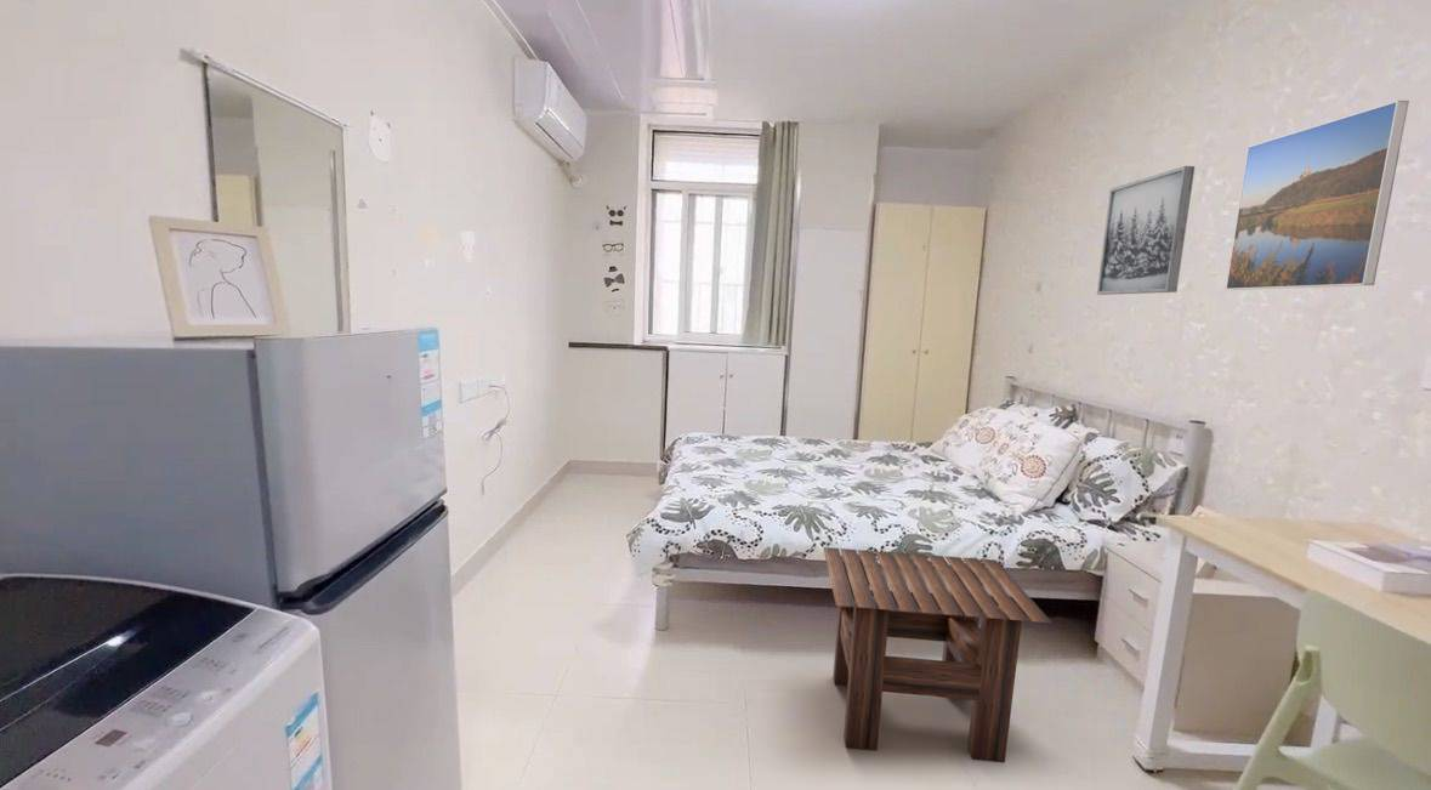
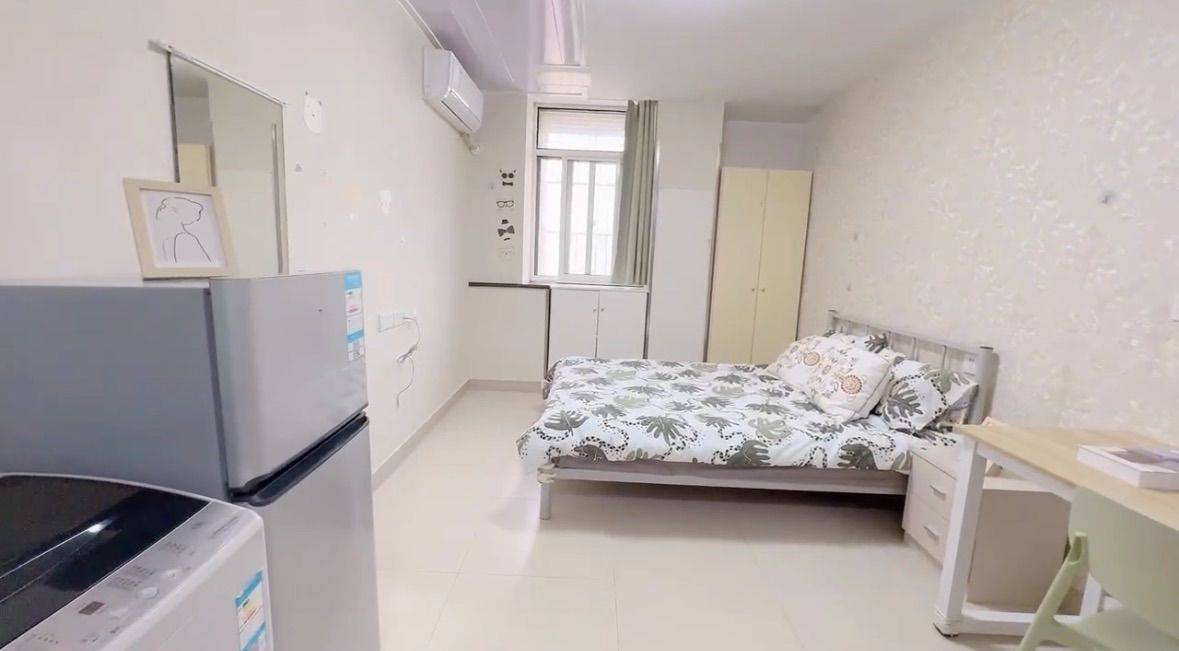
- side table [822,546,1054,763]
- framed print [1225,100,1410,291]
- wall art [1096,165,1197,296]
